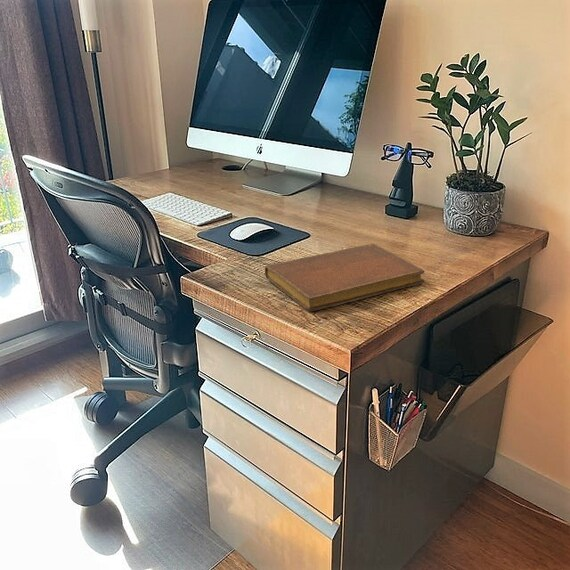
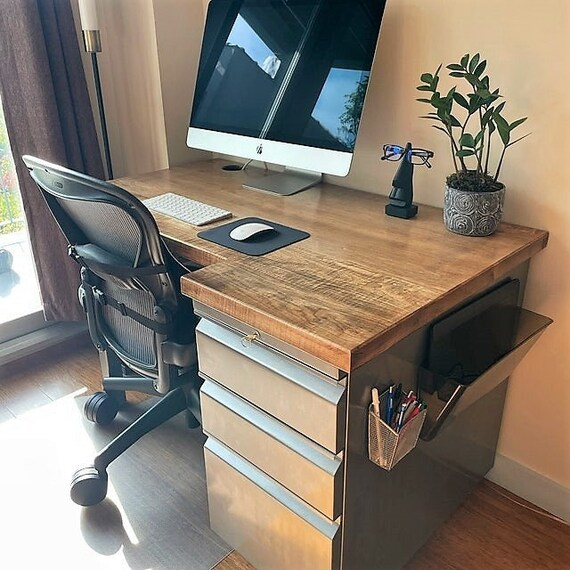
- notebook [264,243,425,312]
